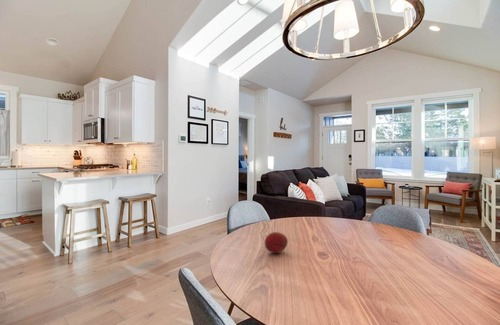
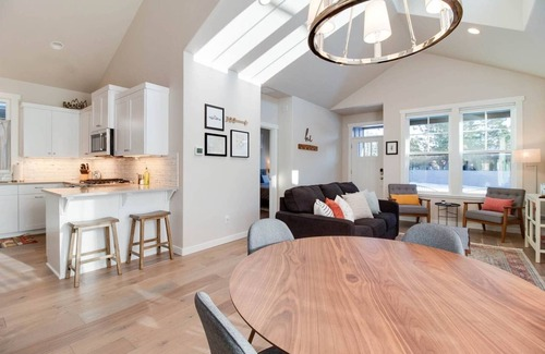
- fruit [264,231,289,254]
